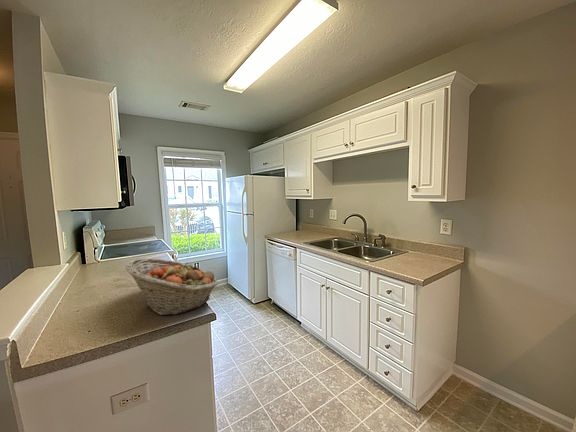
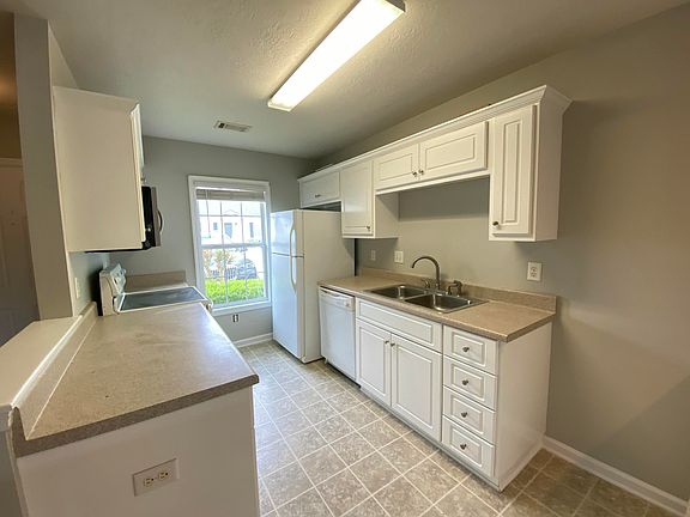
- fruit basket [124,258,220,316]
